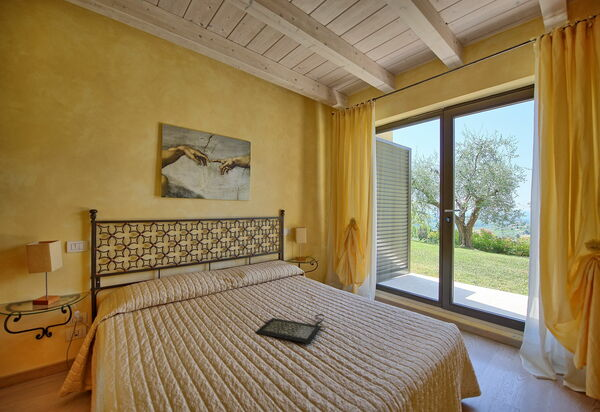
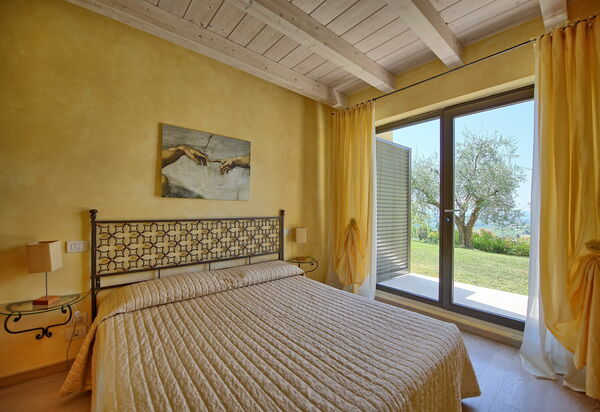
- clutch bag [254,313,327,345]
